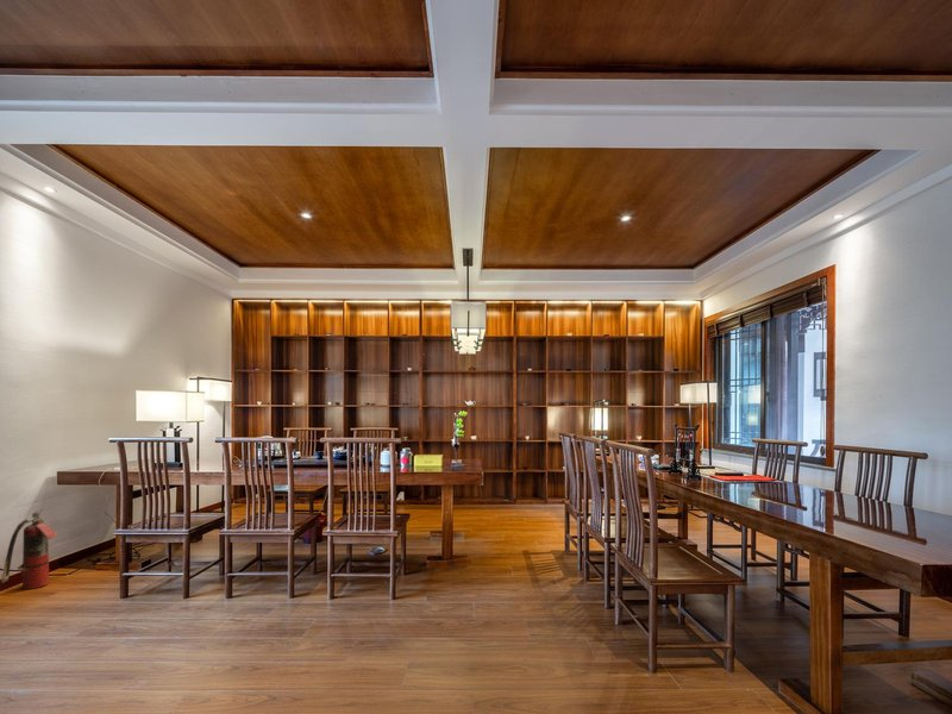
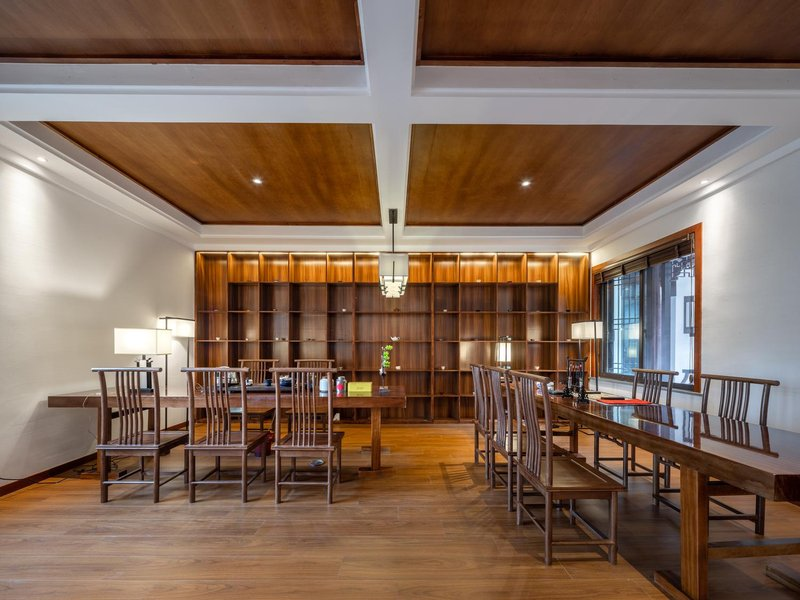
- fire extinguisher [0,509,58,590]
